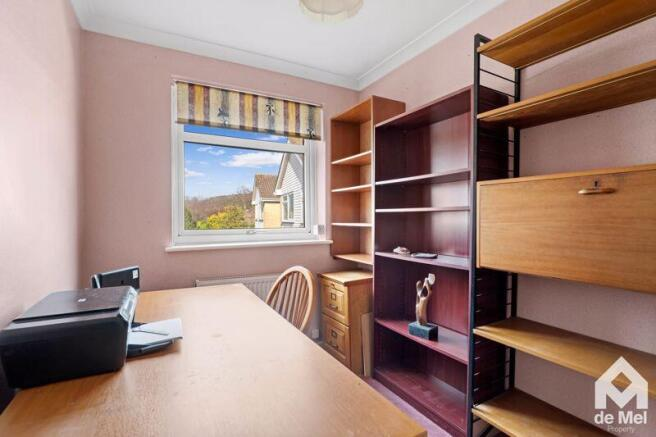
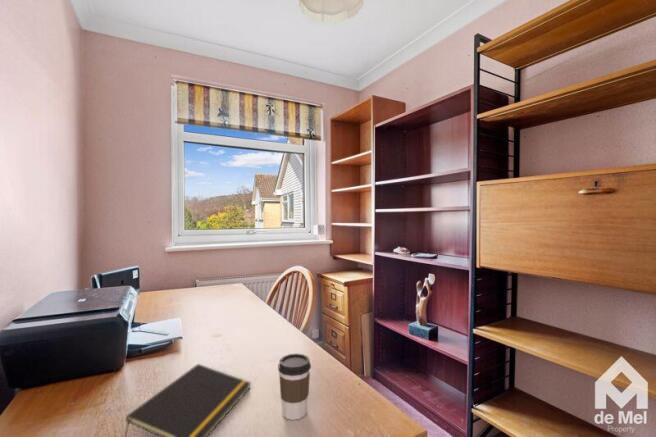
+ notepad [124,363,252,437]
+ coffee cup [277,353,312,421]
